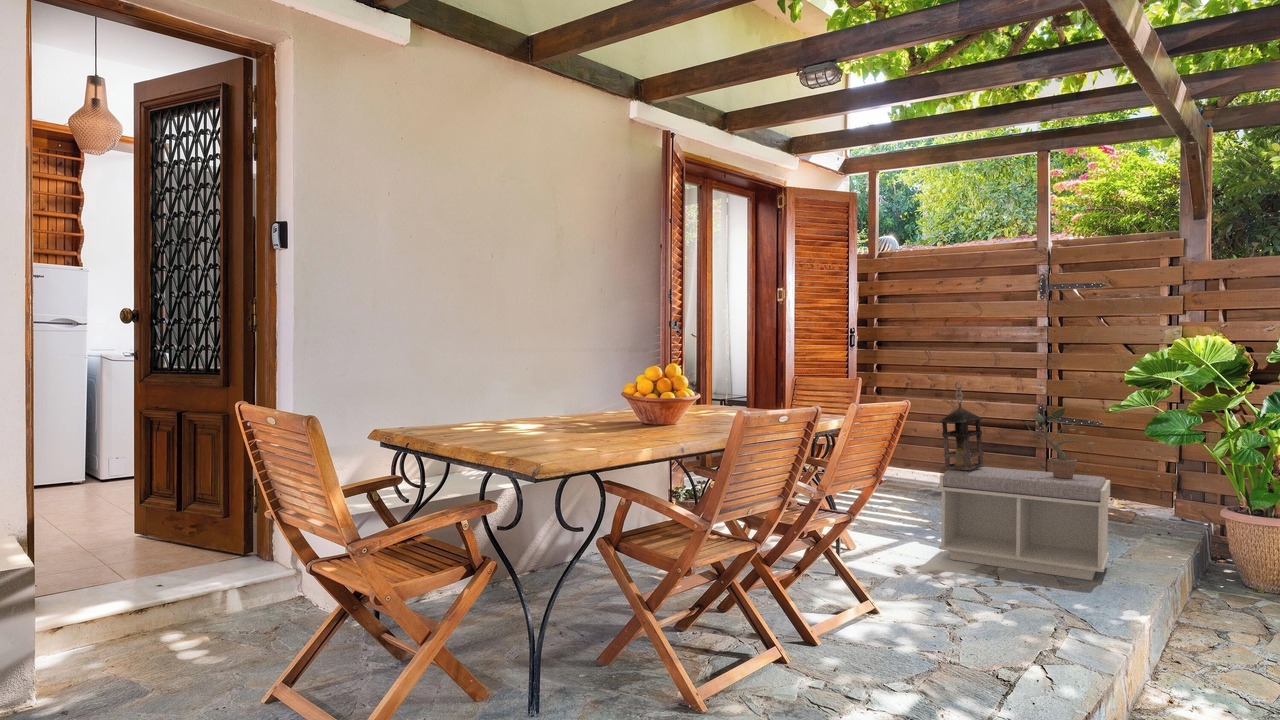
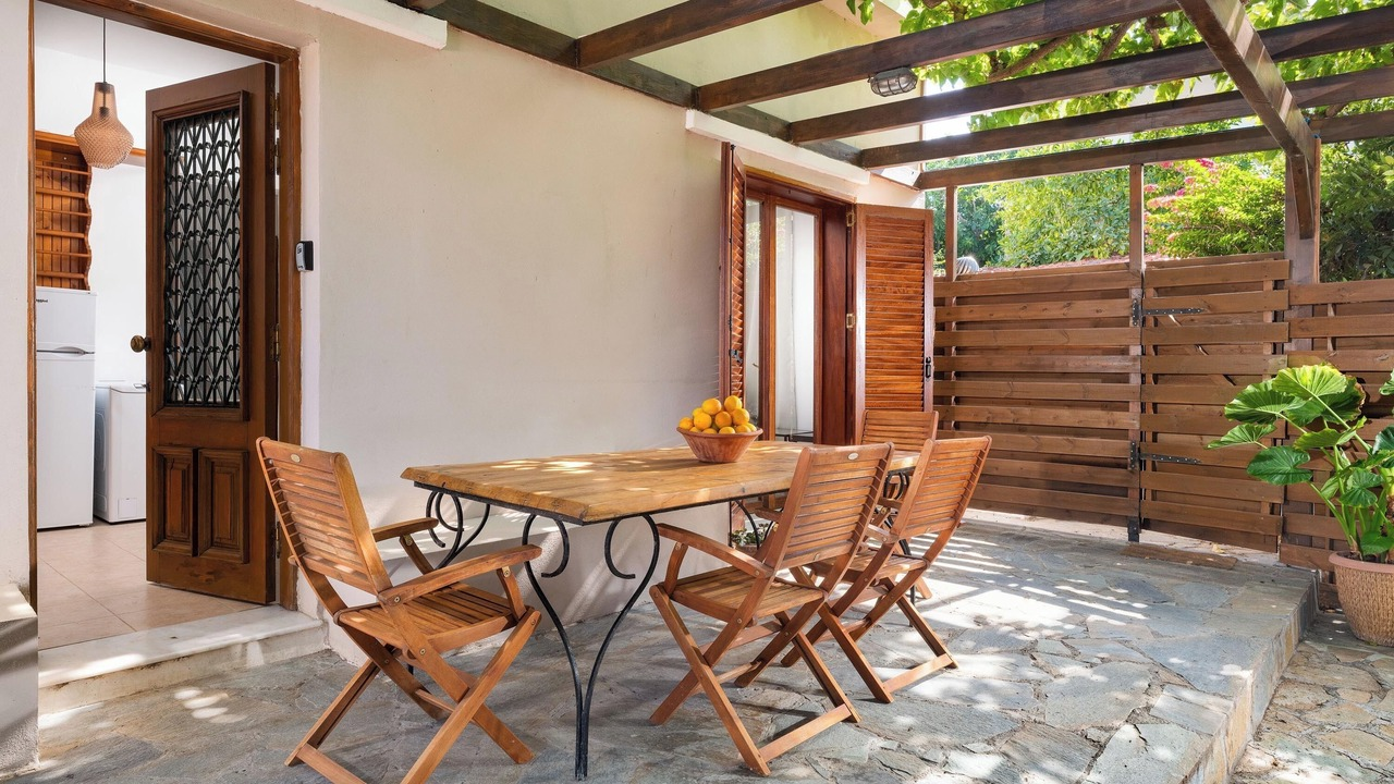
- potted plant [1022,407,1096,478]
- lantern [939,381,985,470]
- bench [938,466,1111,581]
